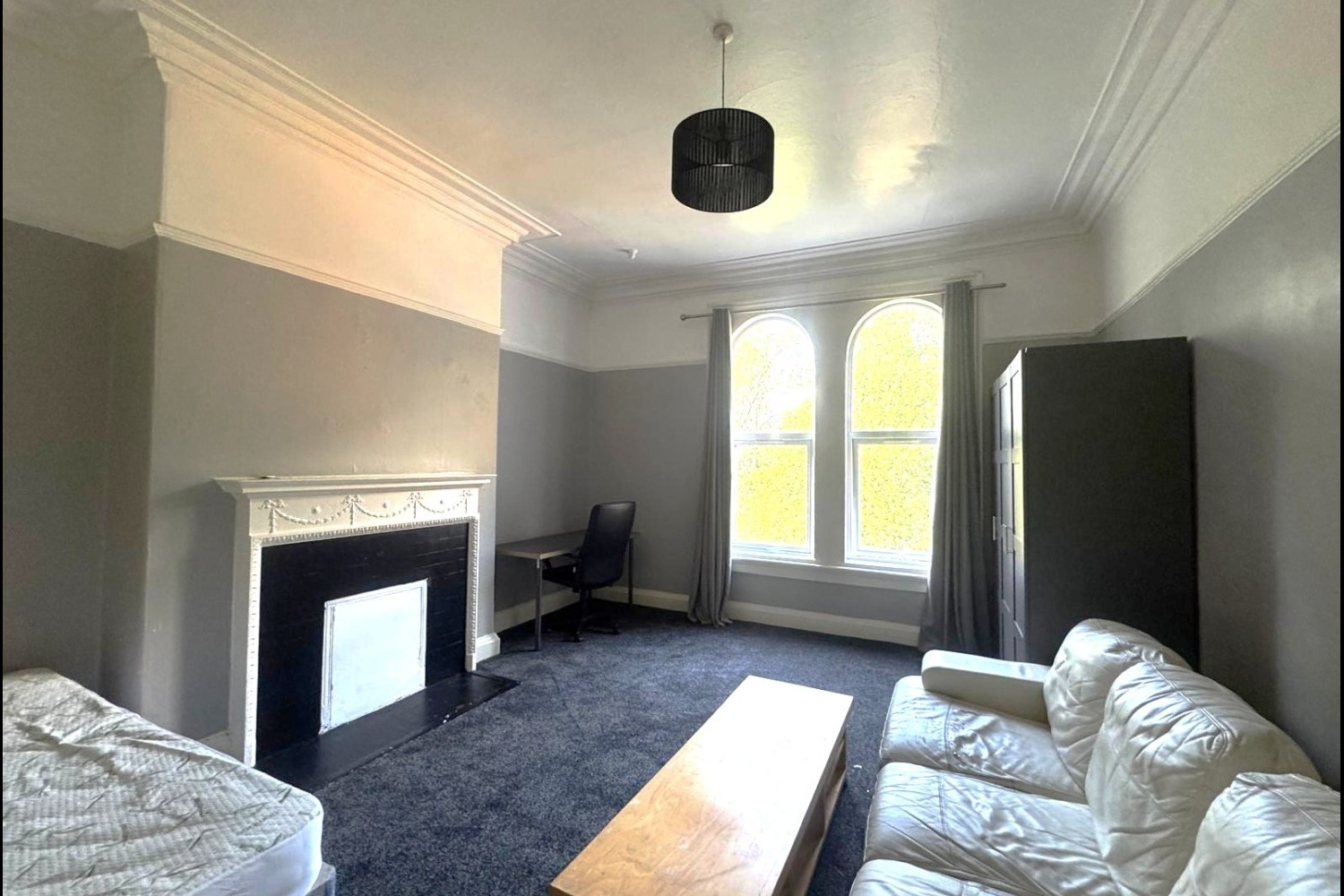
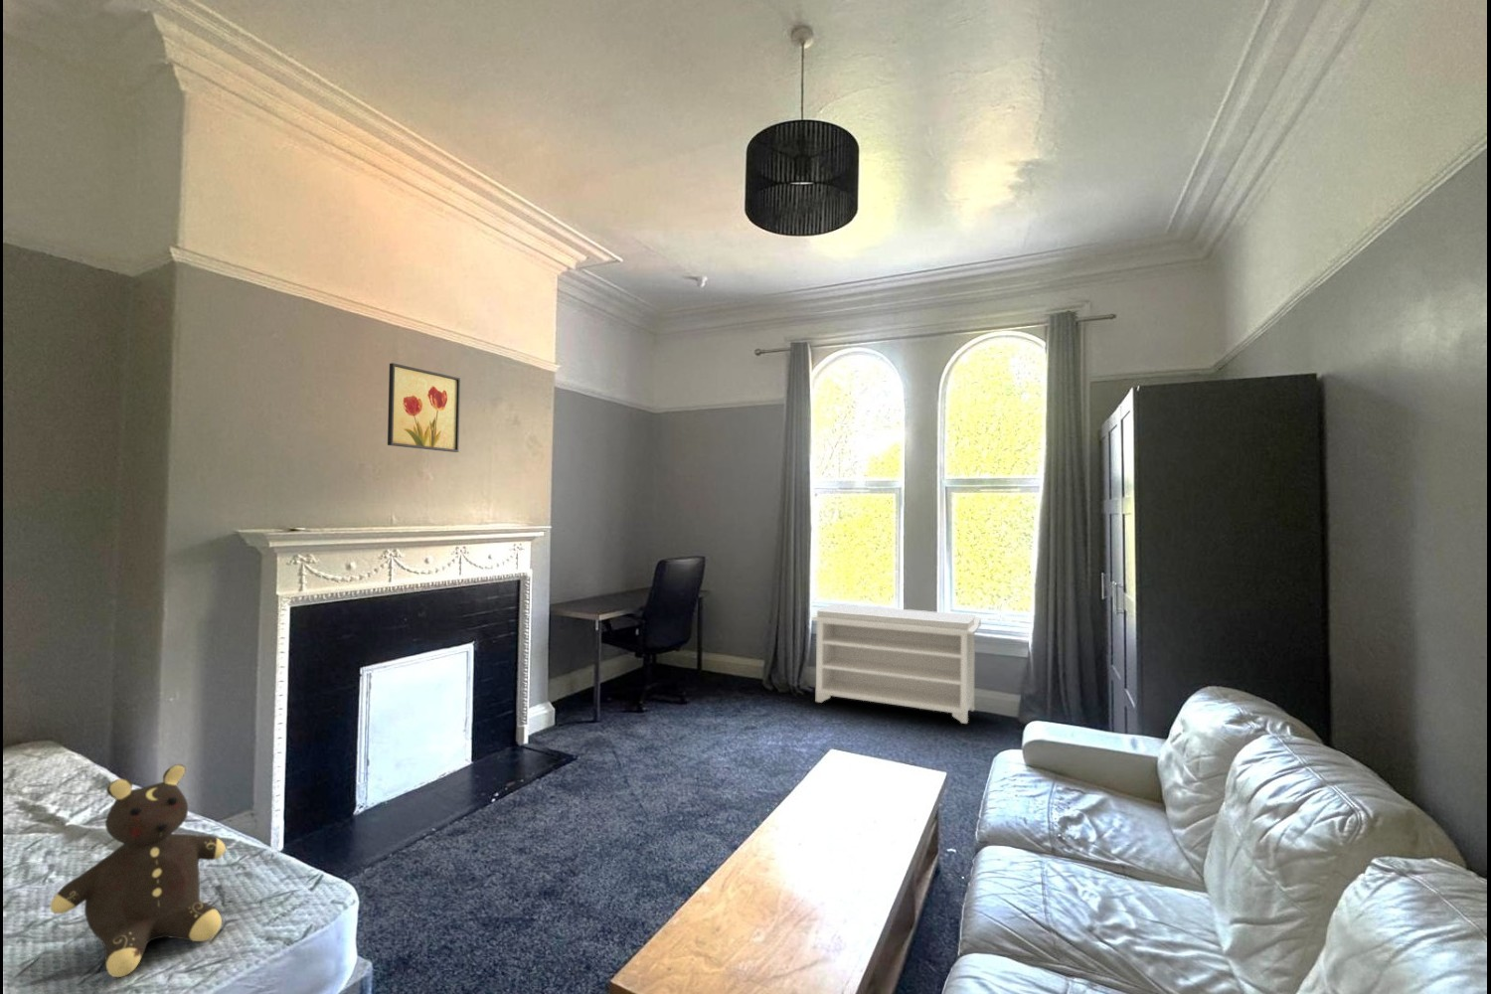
+ teddy bear [49,763,226,978]
+ bench [811,604,982,724]
+ wall art [387,362,462,454]
